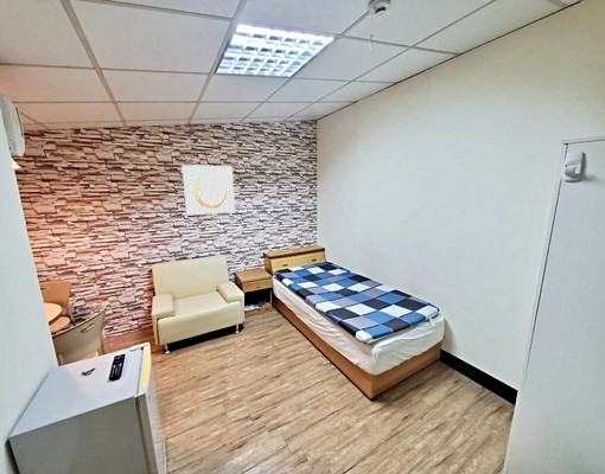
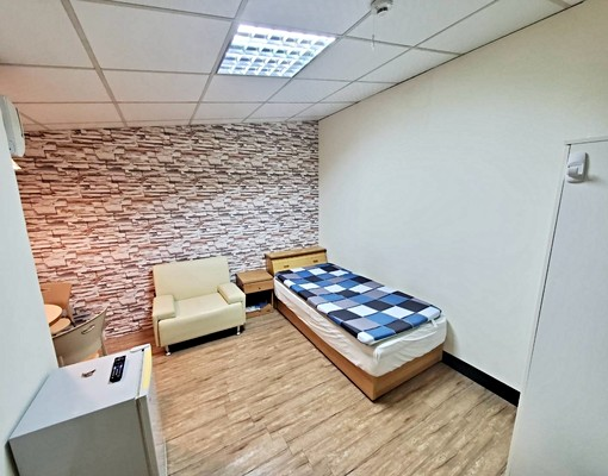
- wall art [180,164,236,216]
